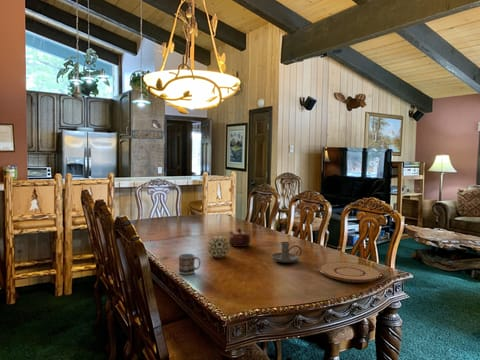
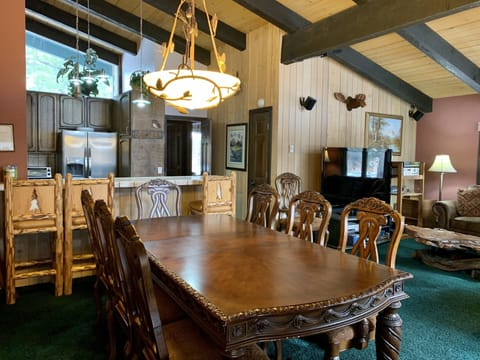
- decorative ball [207,235,231,259]
- candle holder [270,241,303,264]
- cup [178,253,201,275]
- plate [318,261,383,283]
- teapot [228,227,252,248]
